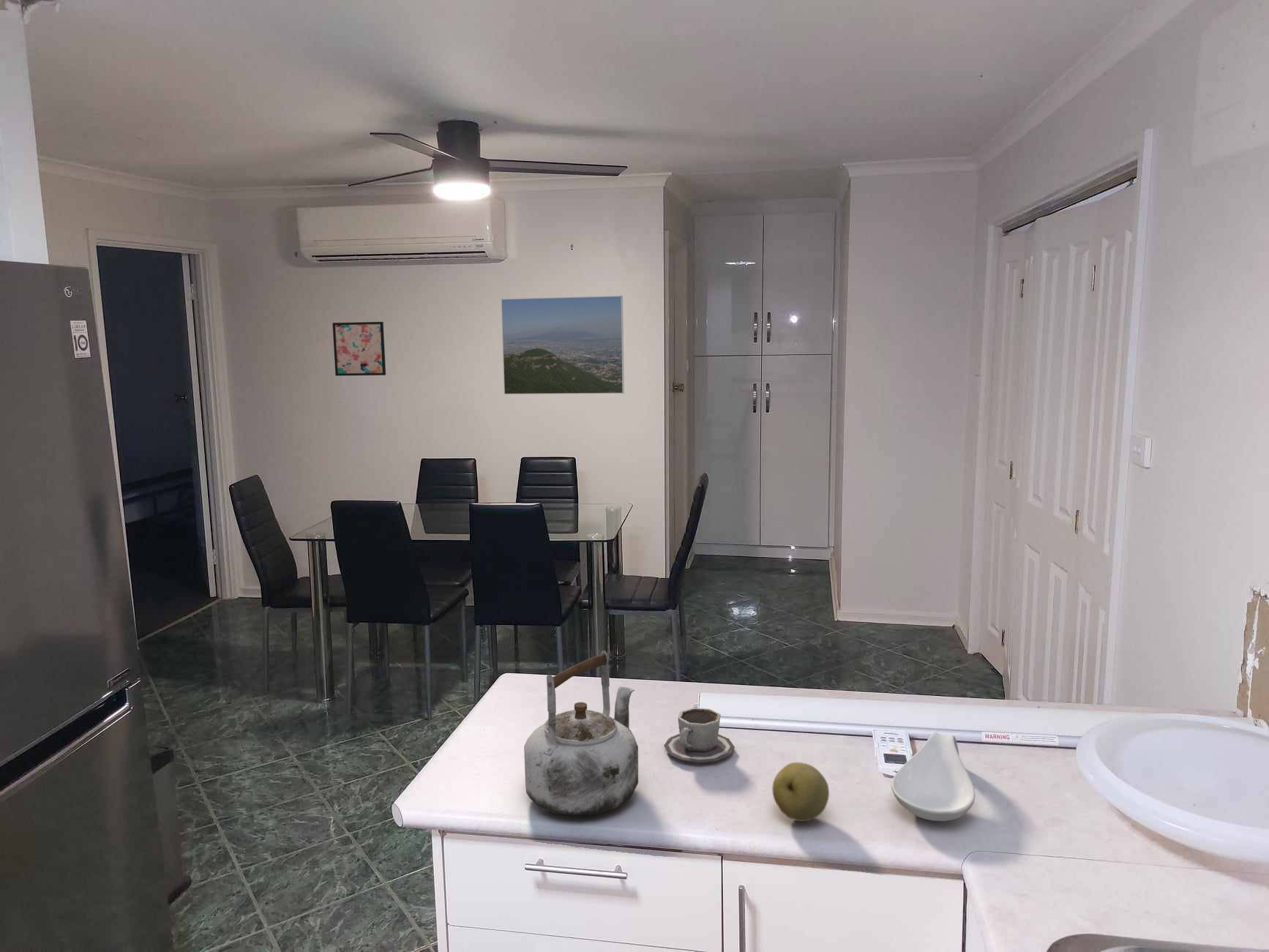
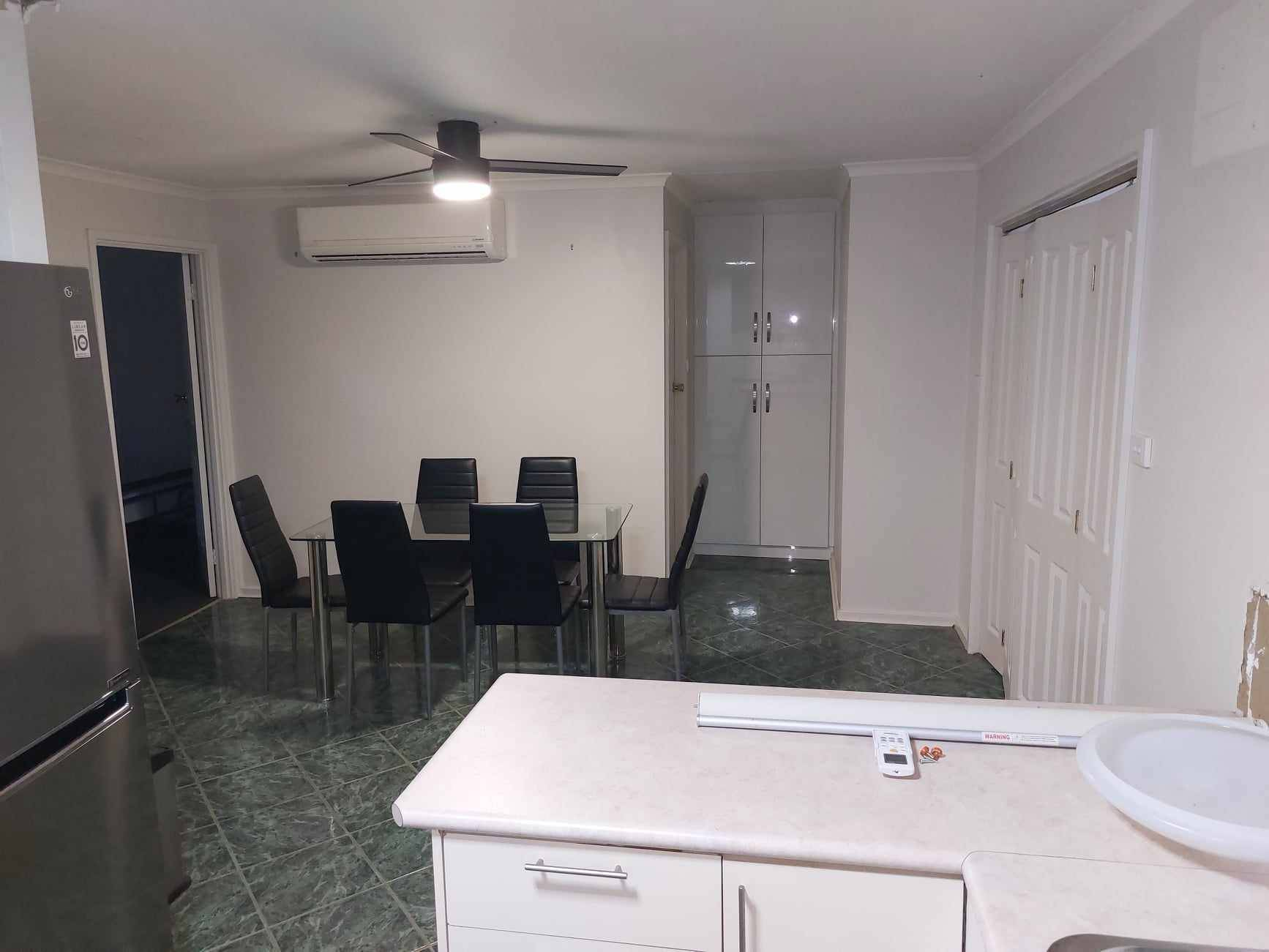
- cup [663,707,735,764]
- kettle [523,650,639,817]
- spoon rest [891,732,976,822]
- wall art [332,321,386,377]
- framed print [501,295,625,395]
- fruit [771,762,830,822]
